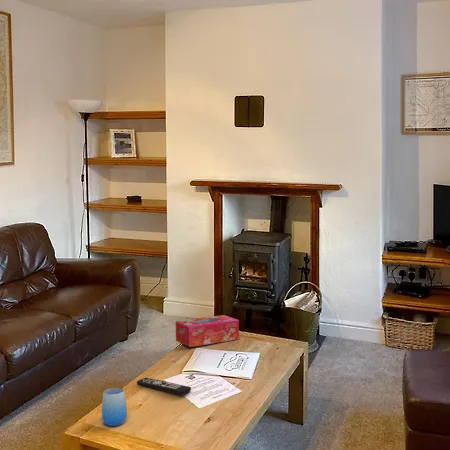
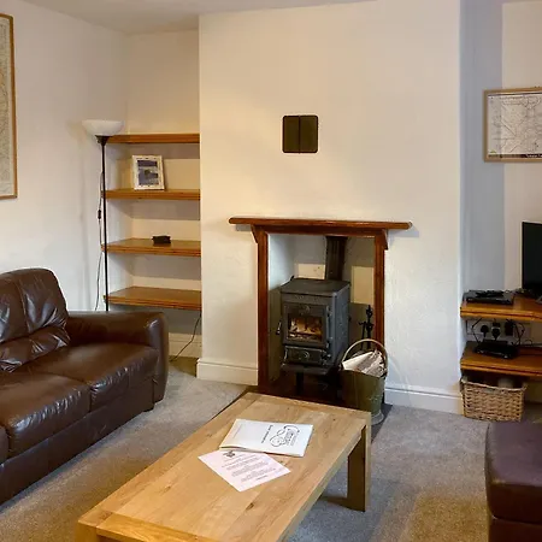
- cup [101,387,128,427]
- remote control [136,377,192,396]
- tissue box [175,314,240,348]
